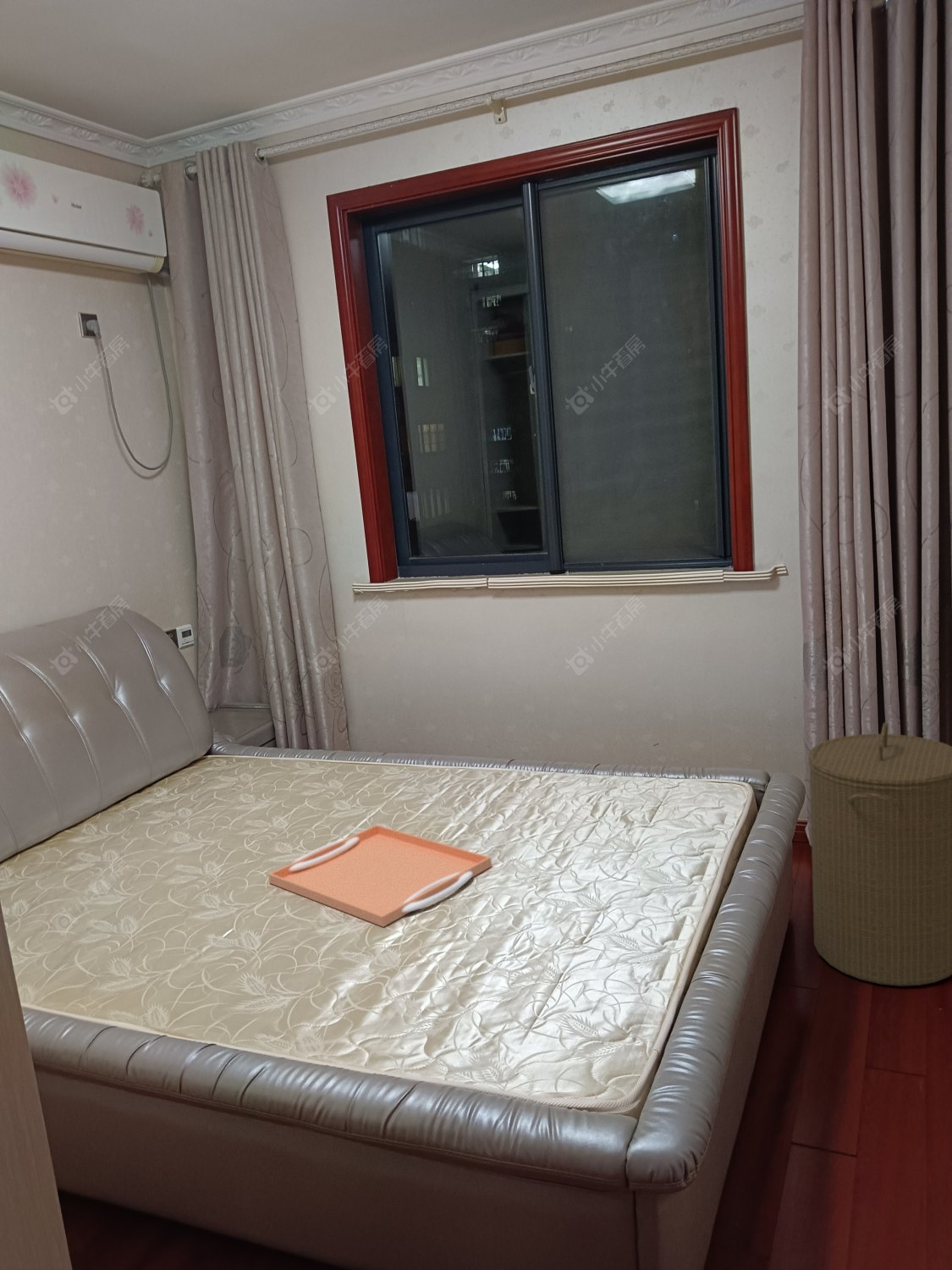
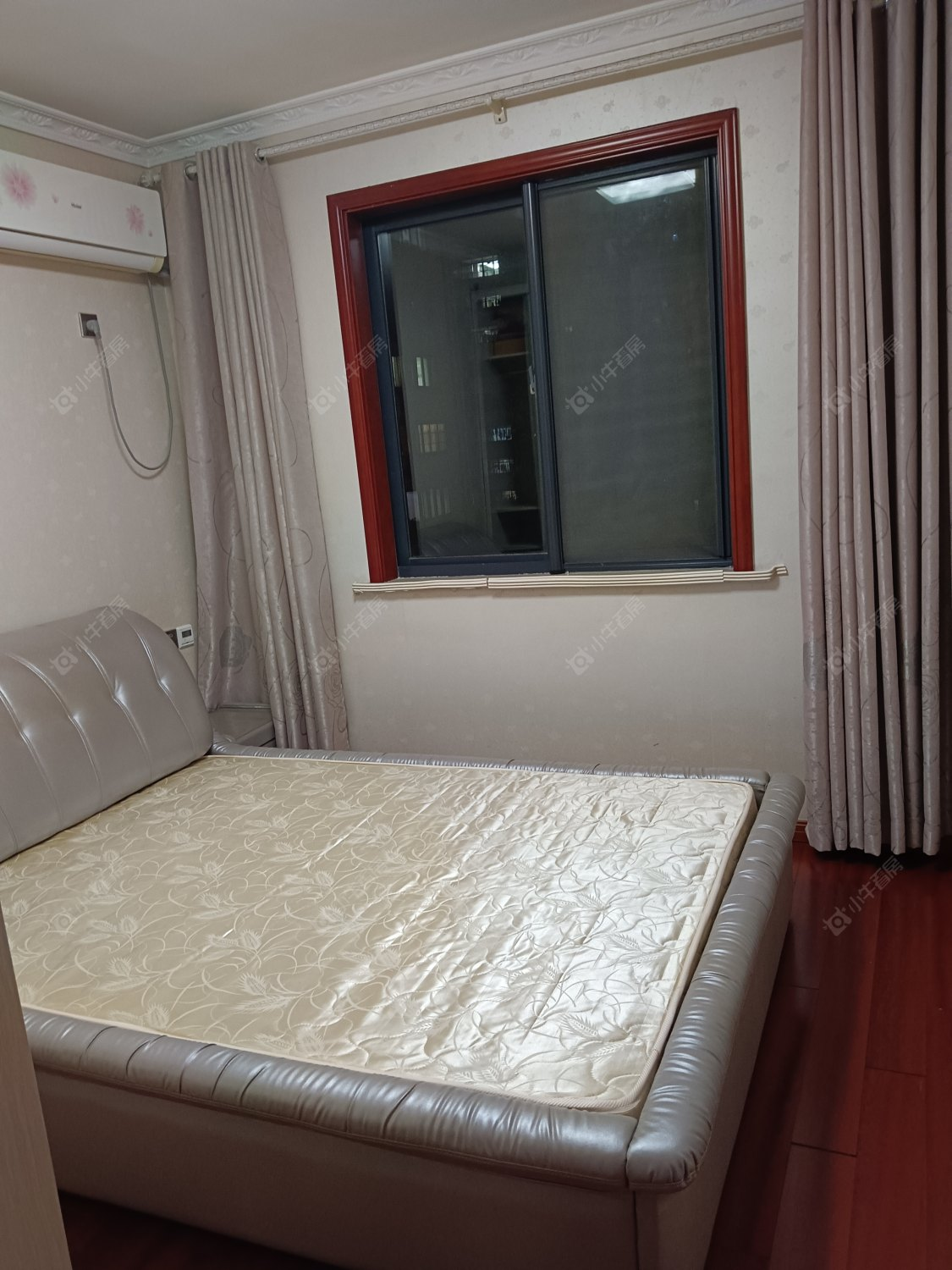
- serving tray [267,824,493,928]
- laundry hamper [807,721,952,986]
